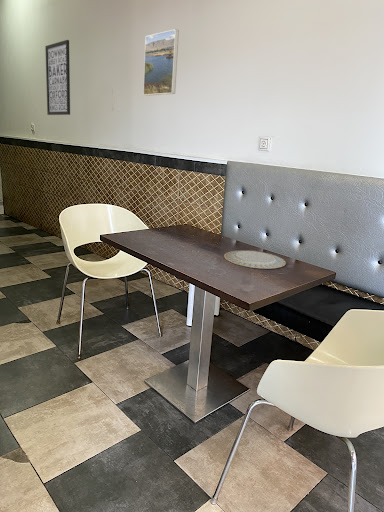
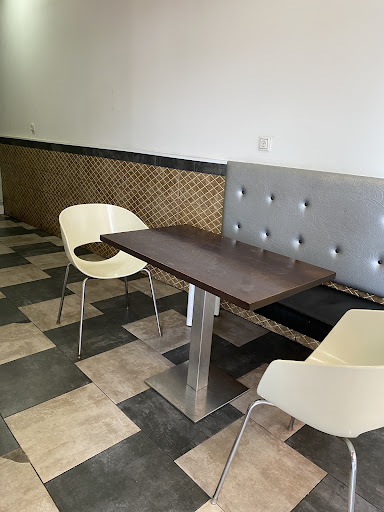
- chinaware [223,249,287,270]
- wall art [44,39,71,116]
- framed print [142,28,180,97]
